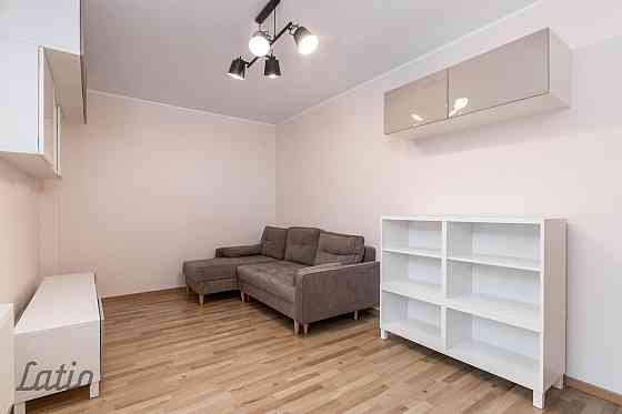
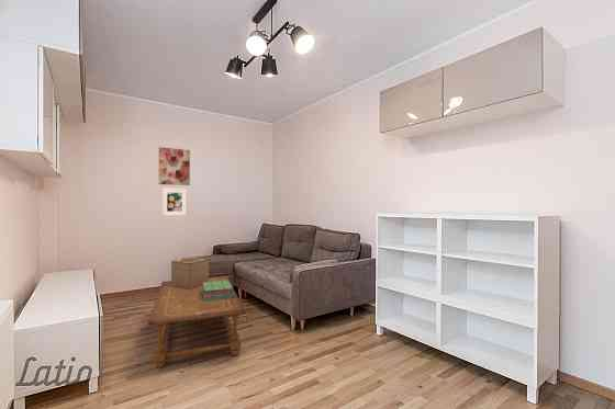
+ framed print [161,188,188,217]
+ coffee table [147,275,246,370]
+ decorative box [170,257,210,289]
+ wall art [158,146,191,186]
+ stack of books [201,280,235,302]
